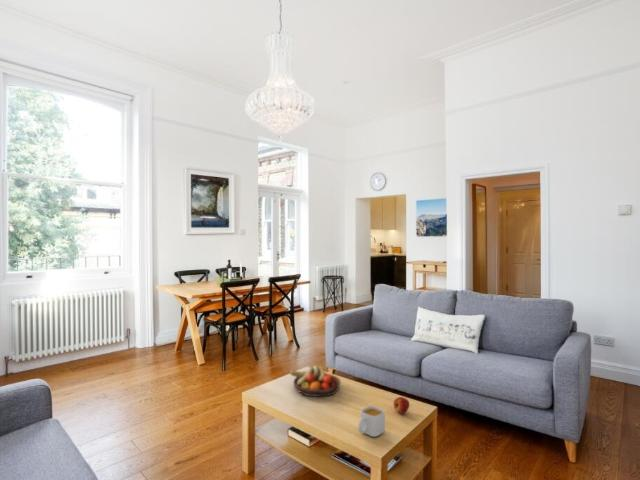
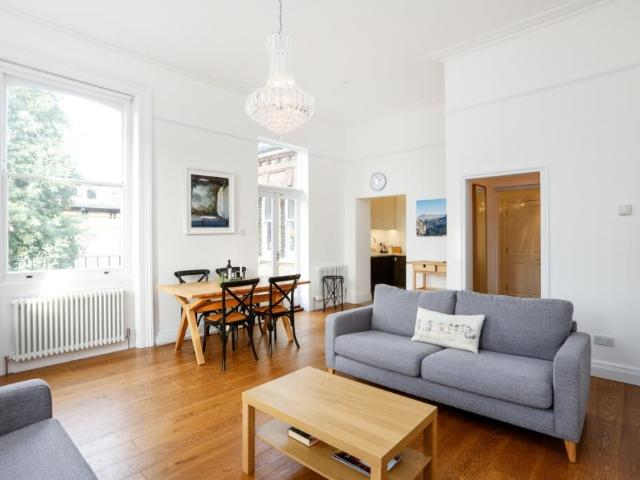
- fruit bowl [288,364,342,398]
- mug [357,405,386,438]
- apple [392,396,410,415]
